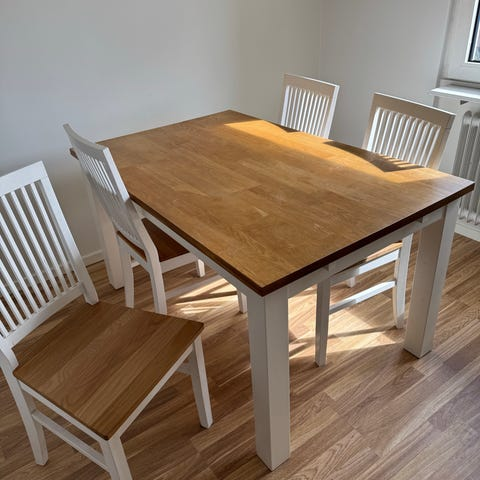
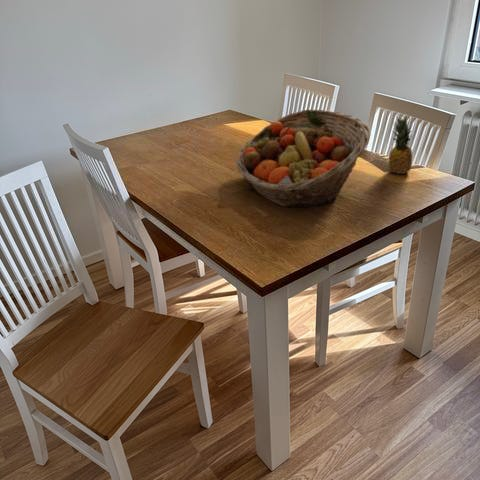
+ fruit basket [236,108,371,208]
+ fruit [388,114,413,175]
